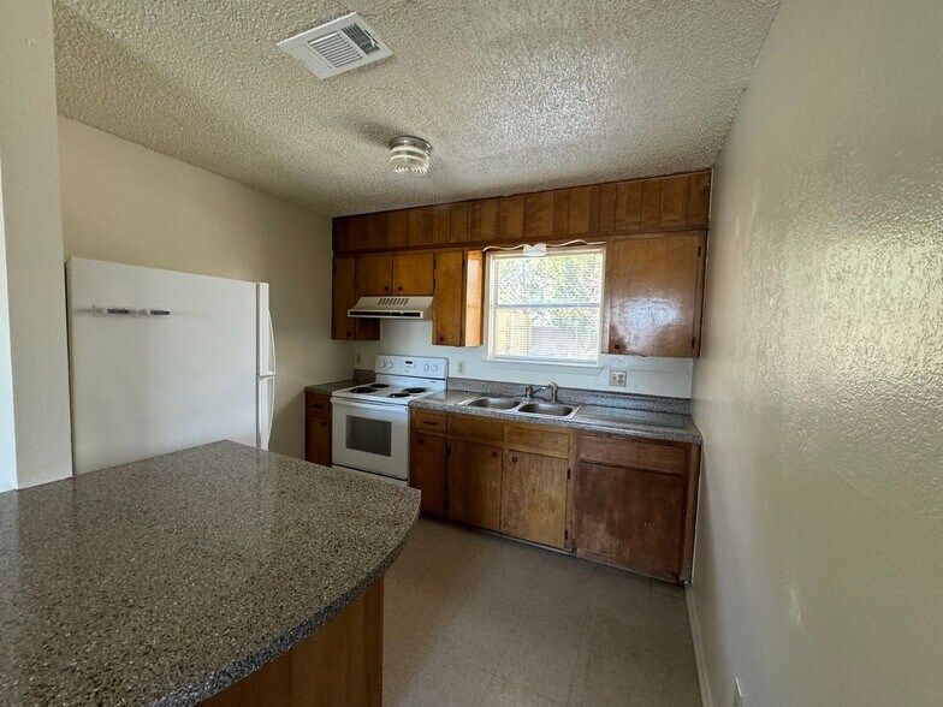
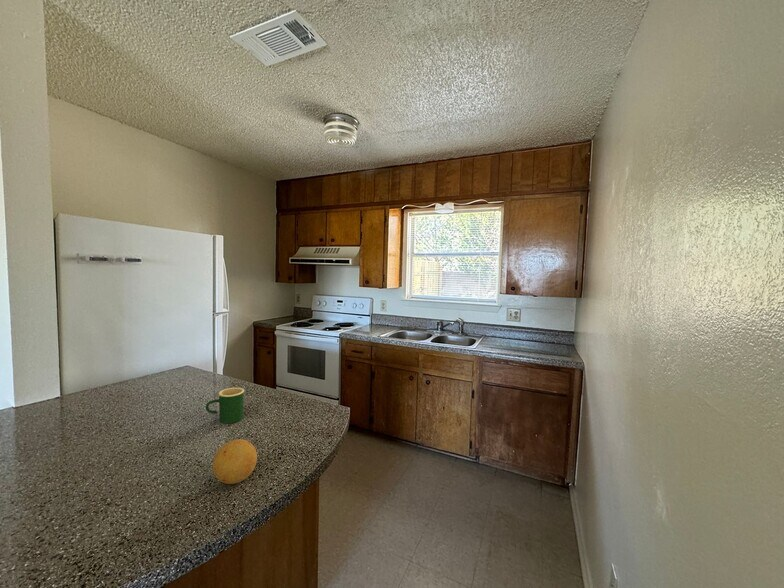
+ mug [205,387,245,424]
+ fruit [212,438,258,485]
